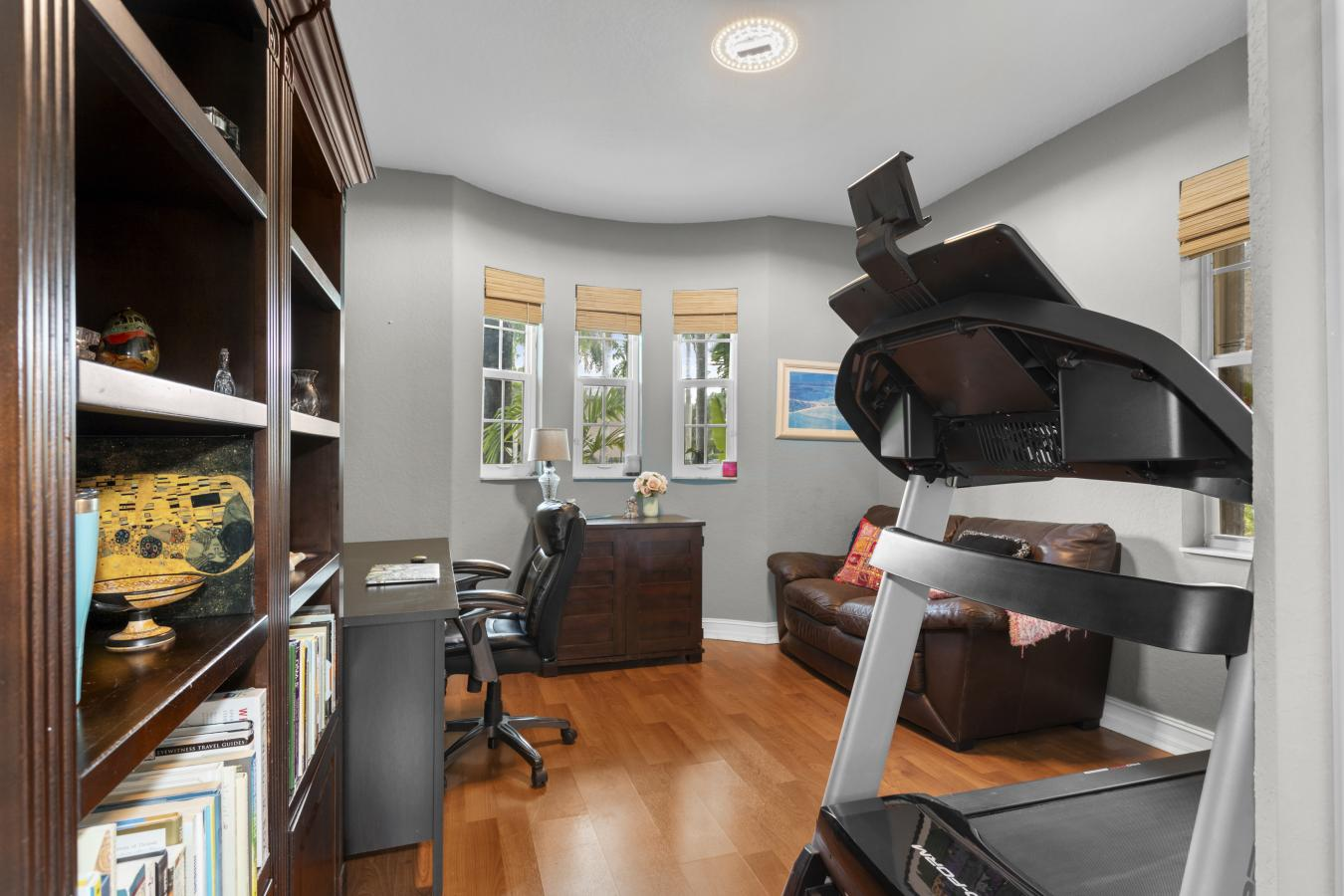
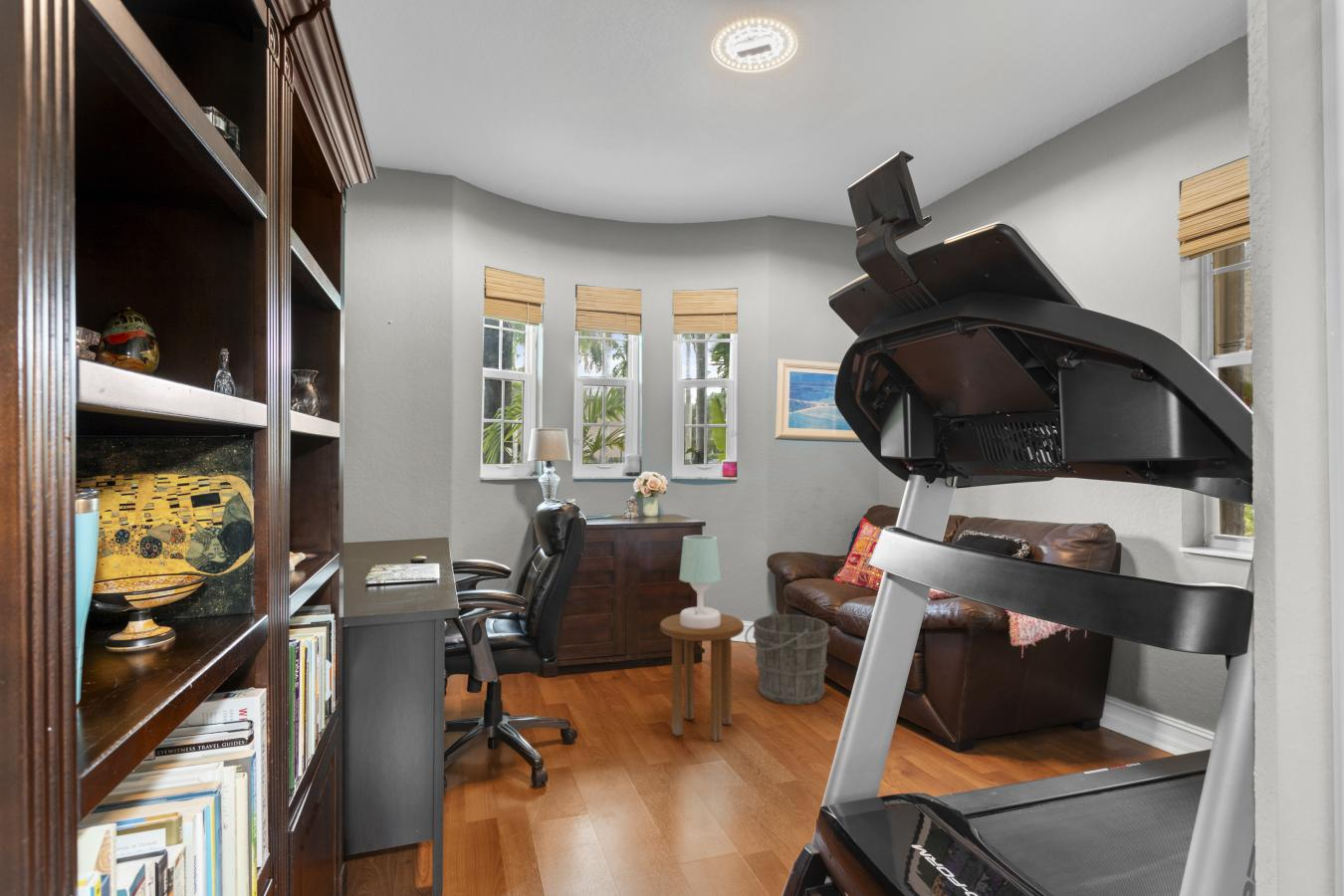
+ side table [659,612,745,743]
+ bucket [744,610,831,706]
+ table lamp [678,535,722,629]
